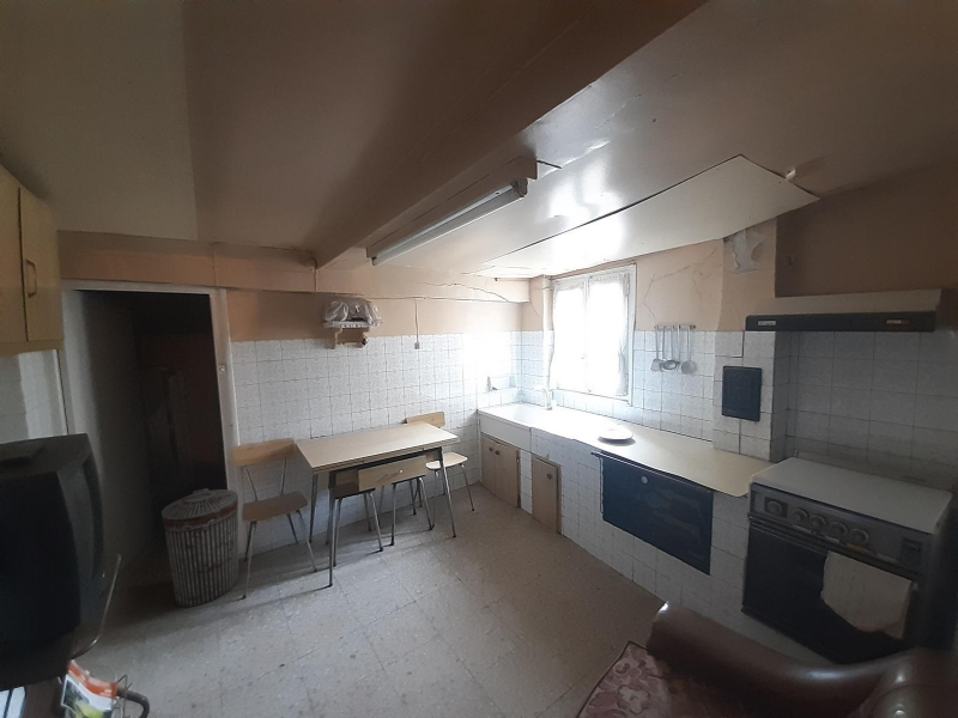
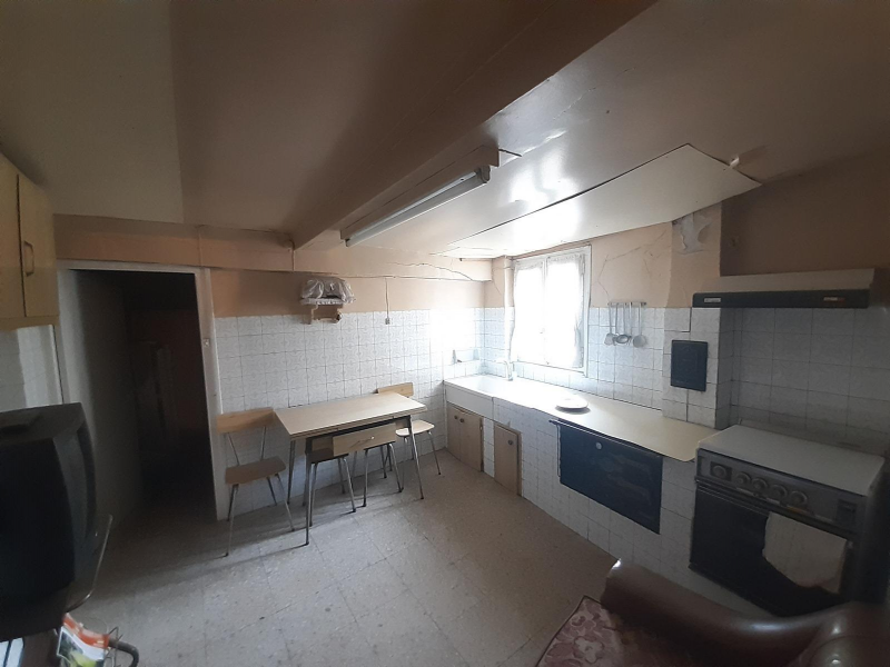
- trash can [160,487,240,608]
